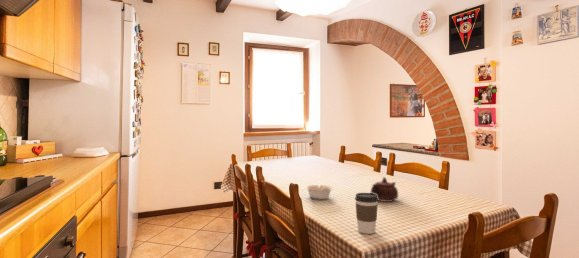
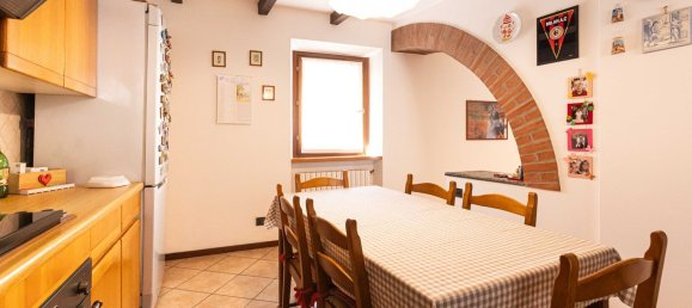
- teapot [369,176,399,203]
- coffee cup [354,192,379,235]
- legume [305,181,334,200]
